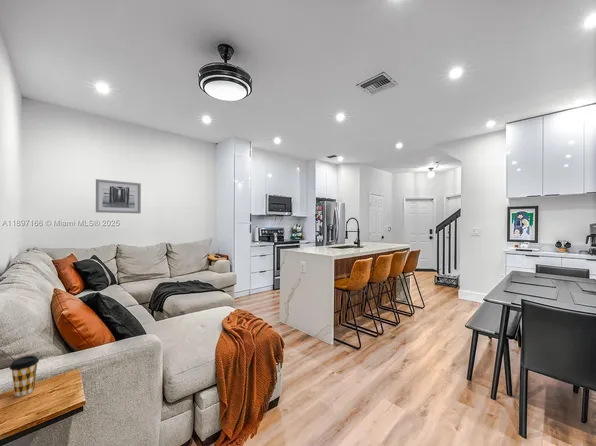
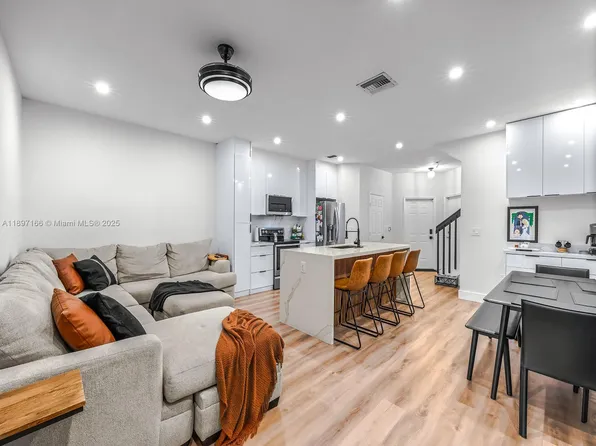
- coffee cup [8,355,40,397]
- wall art [95,178,142,214]
